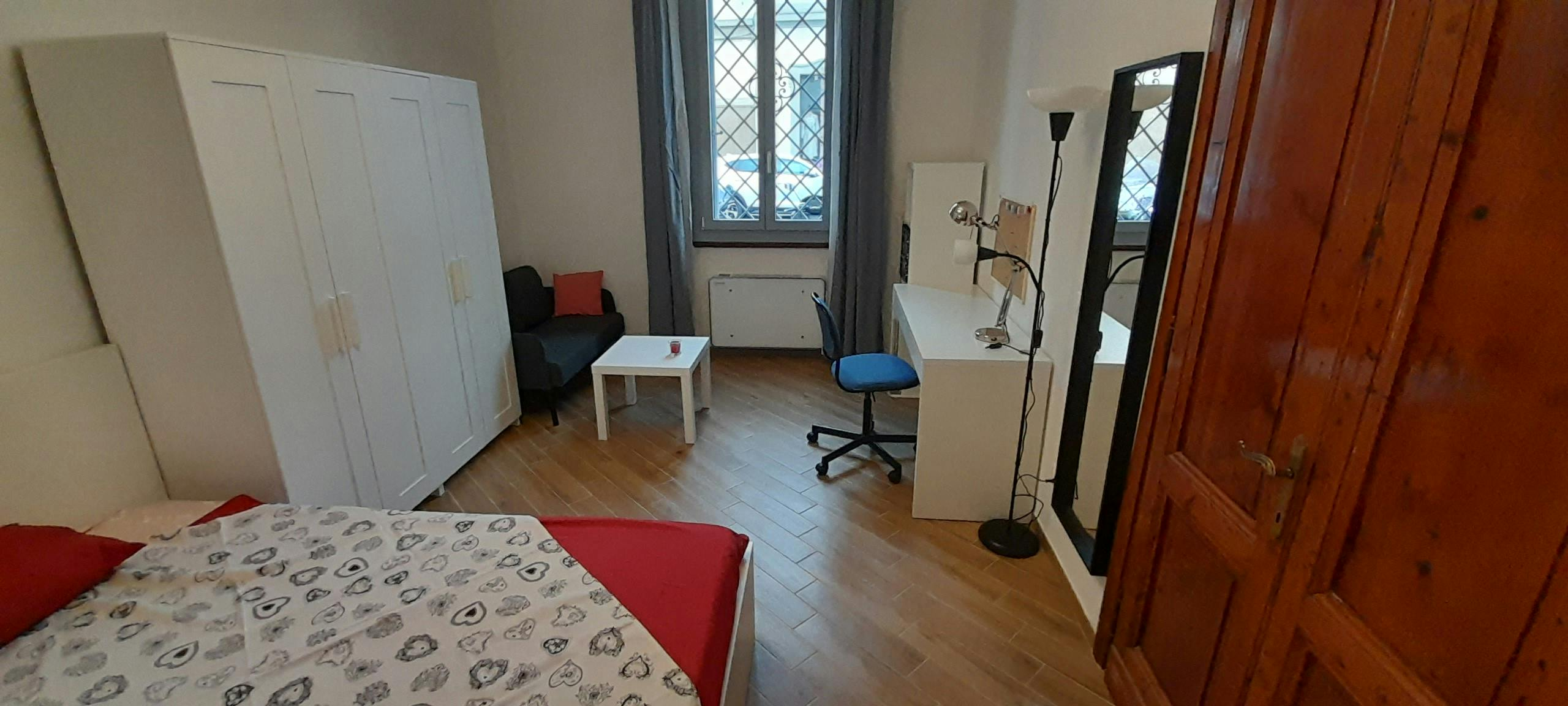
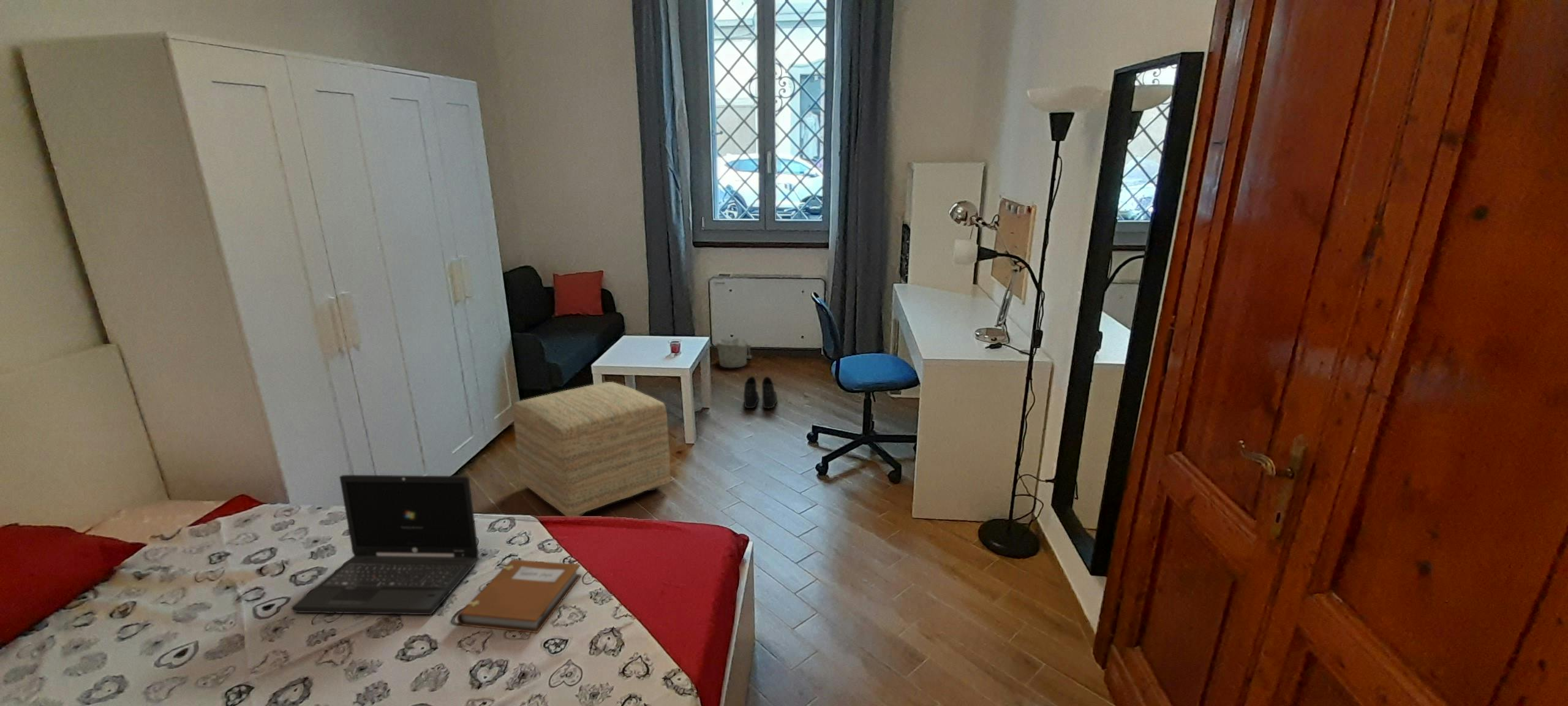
+ ottoman [513,381,671,517]
+ boots [743,376,778,409]
+ bucket [714,337,752,368]
+ notebook [456,559,582,634]
+ laptop [290,474,480,615]
